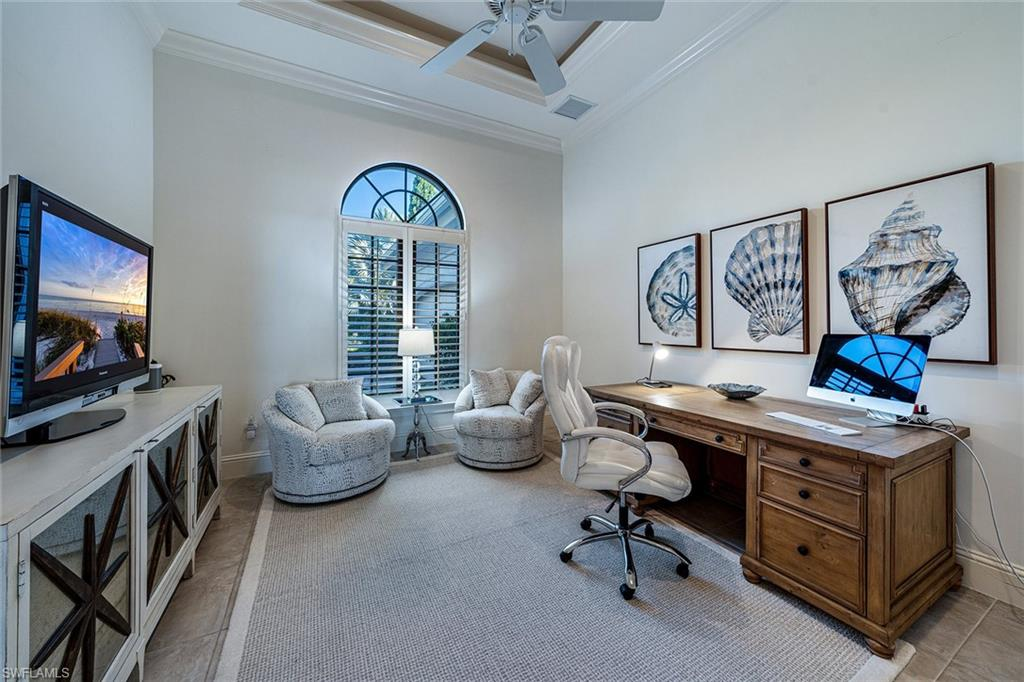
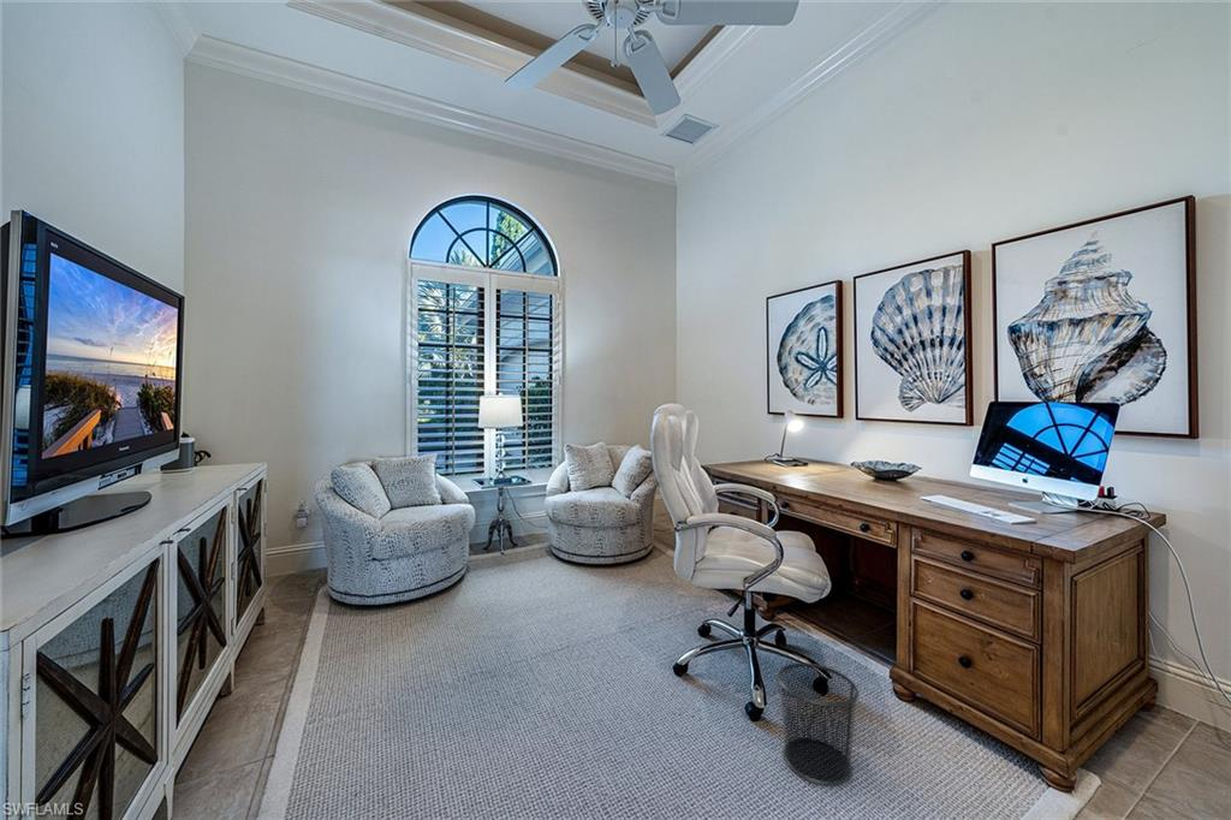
+ waste bin [777,661,860,786]
